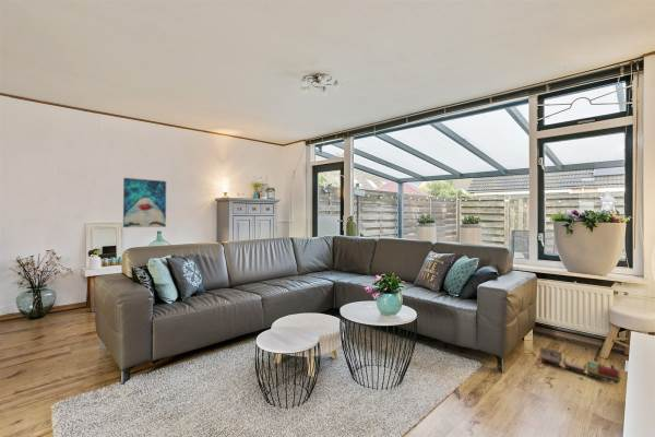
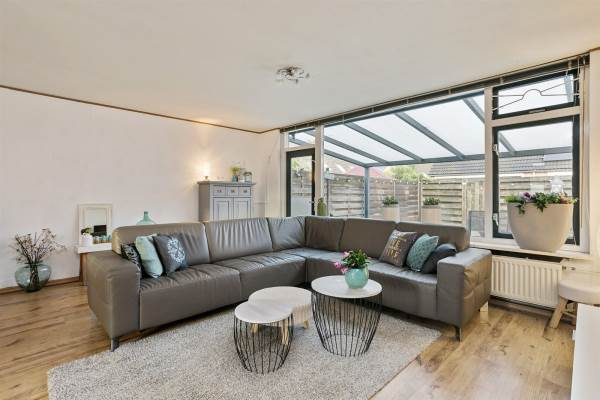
- wall art [122,177,167,228]
- toy train [538,346,623,385]
